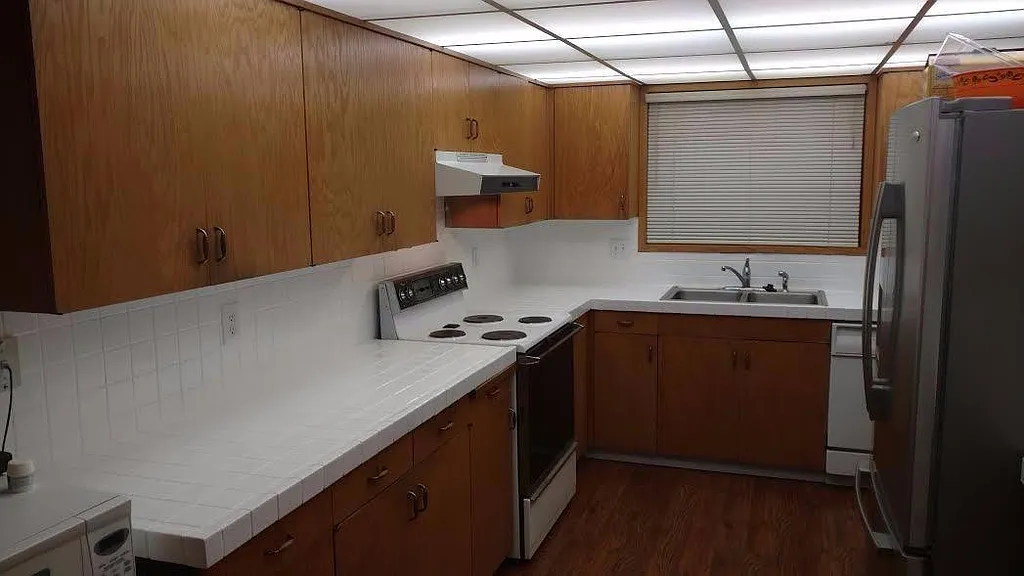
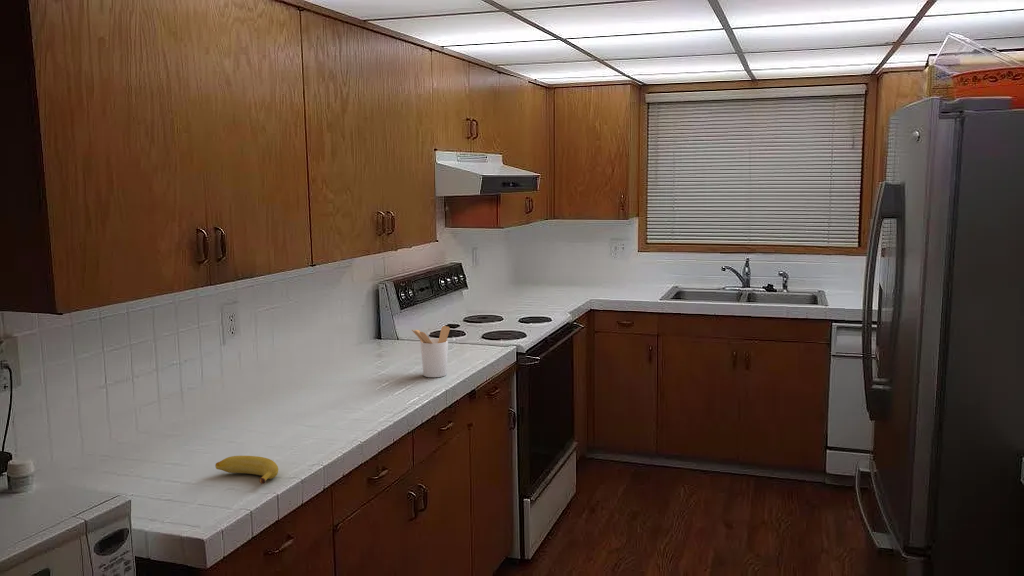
+ banana [214,455,279,485]
+ utensil holder [411,325,451,378]
